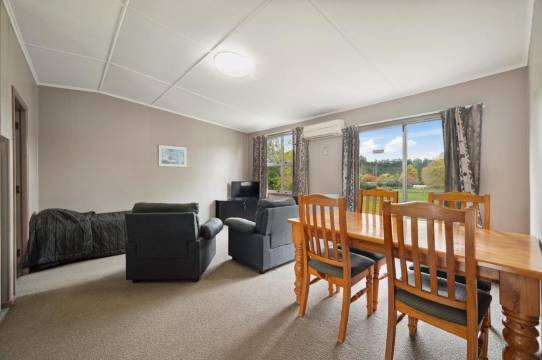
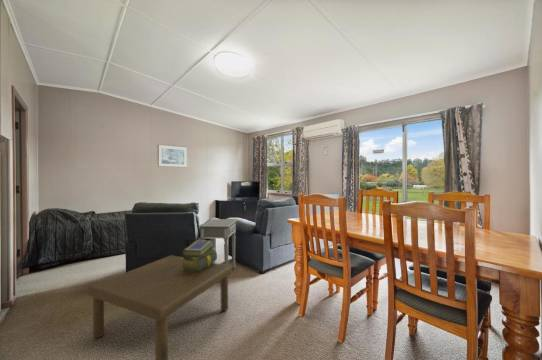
+ coffee table [86,254,233,360]
+ stack of books [181,240,218,272]
+ side table [199,218,239,270]
